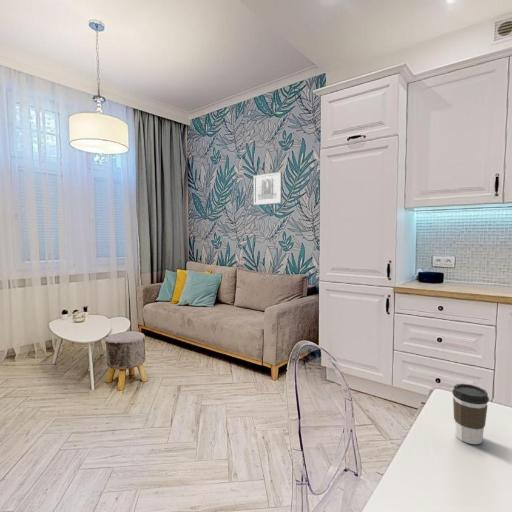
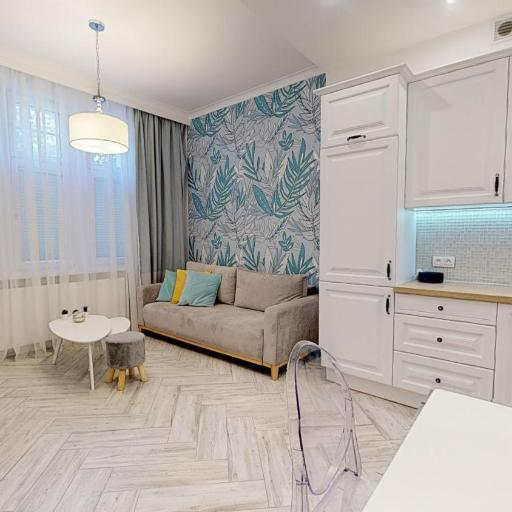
- coffee cup [451,383,490,445]
- wall art [253,171,283,206]
